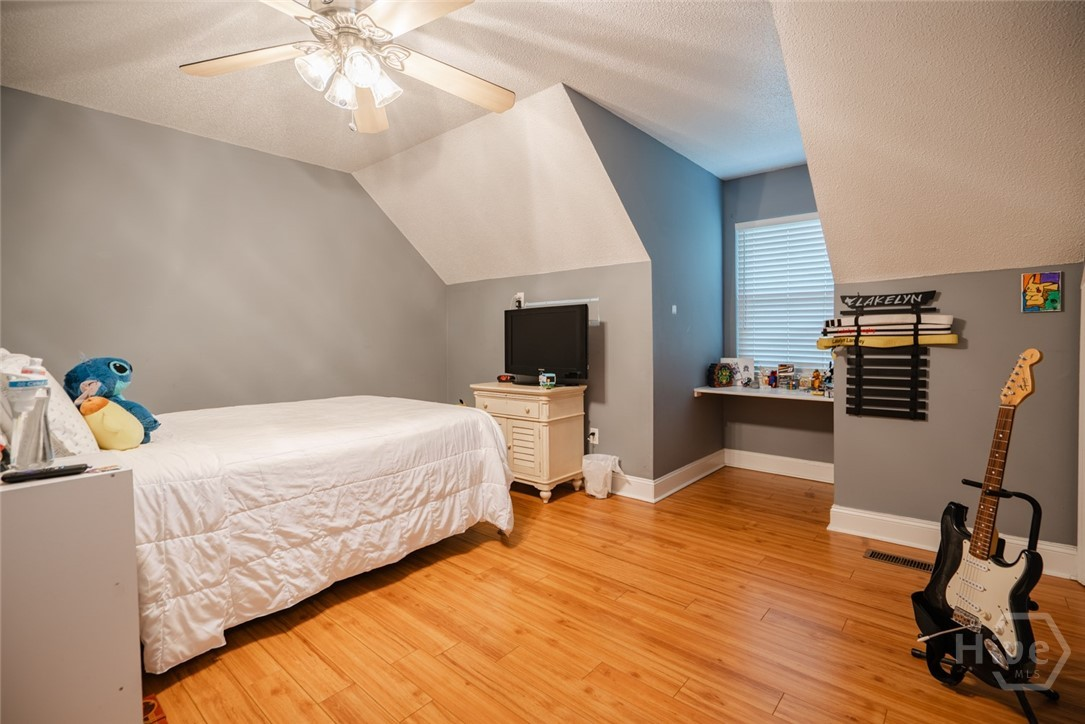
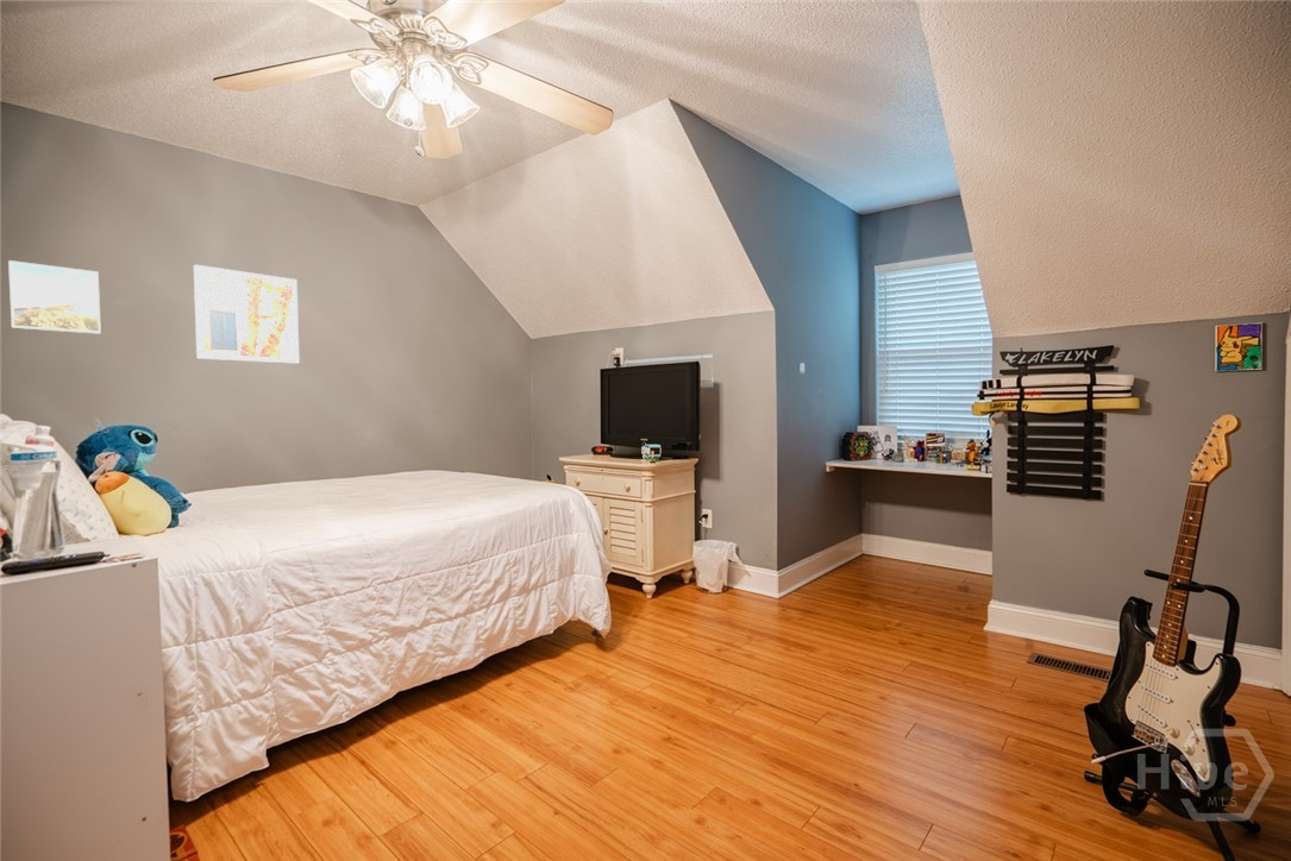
+ wall art [193,264,300,364]
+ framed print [7,259,102,335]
